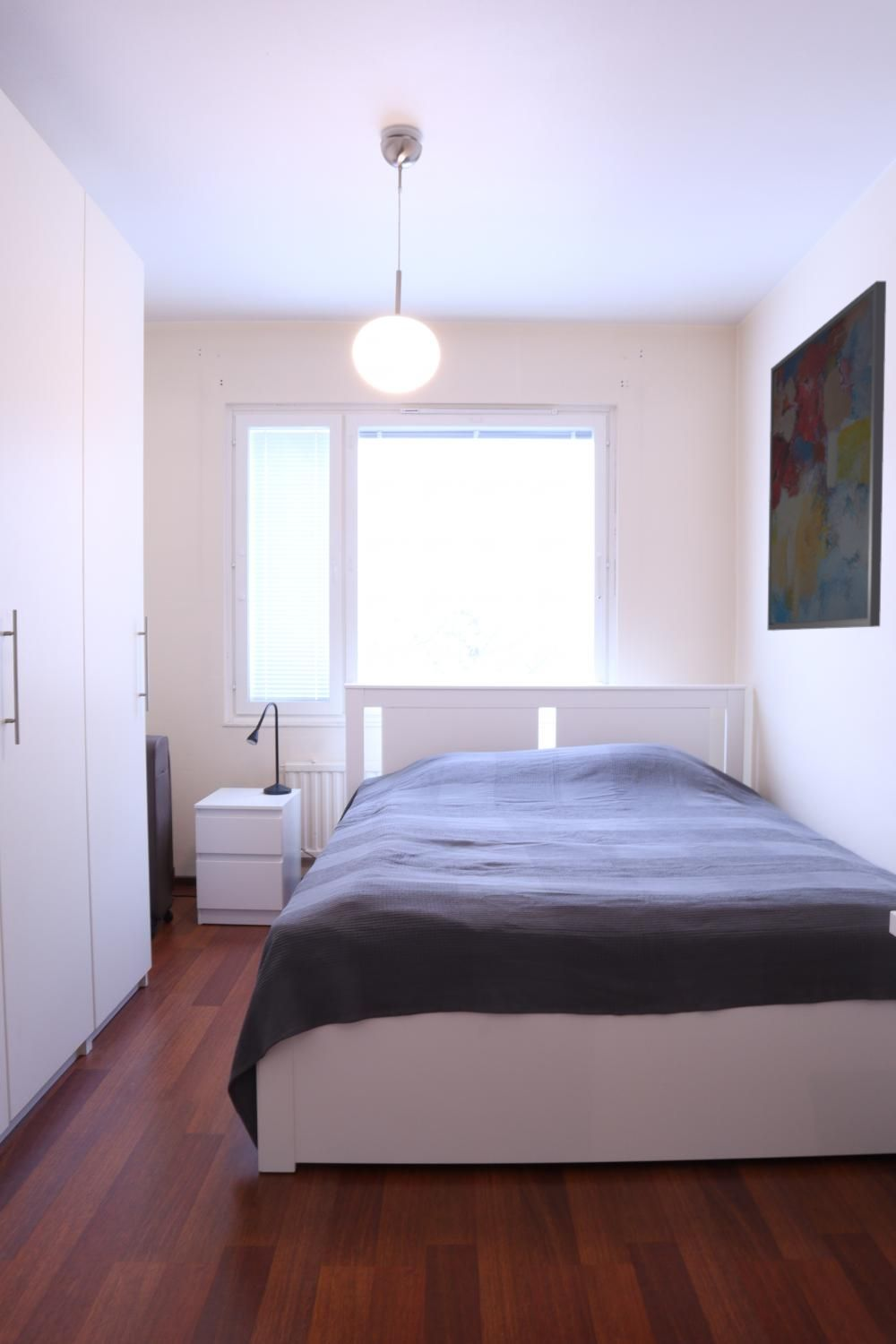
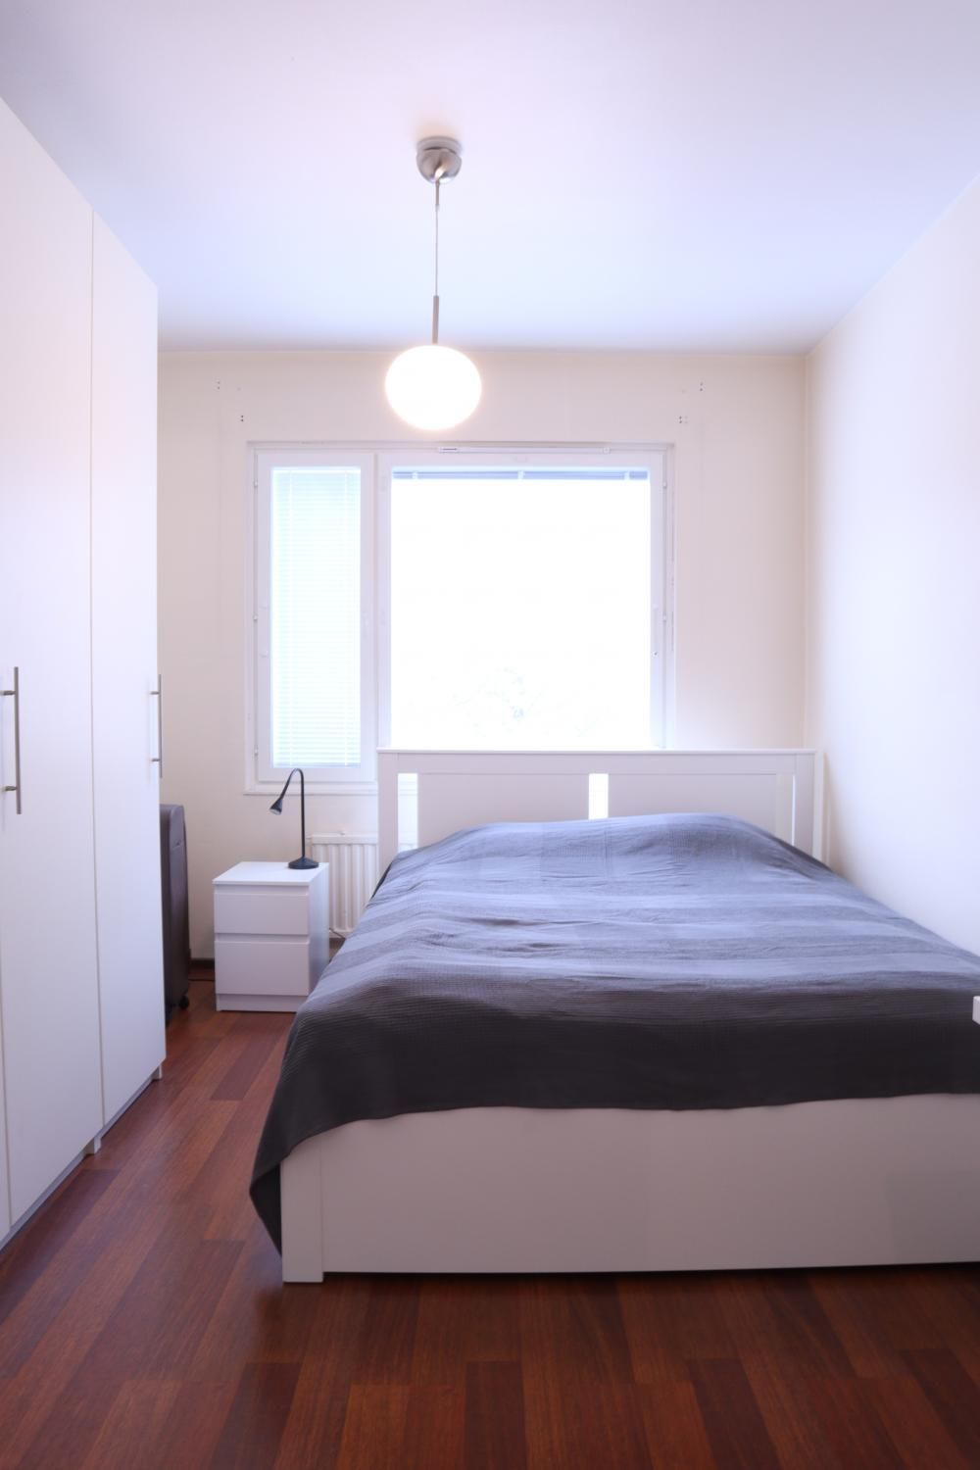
- wall art [767,280,887,632]
